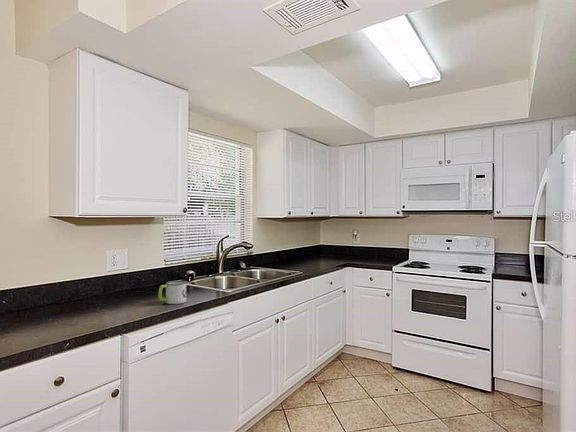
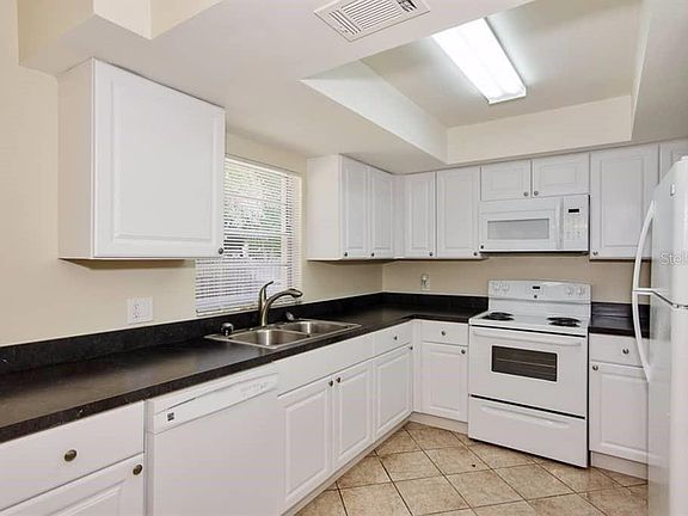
- mug [157,280,187,305]
